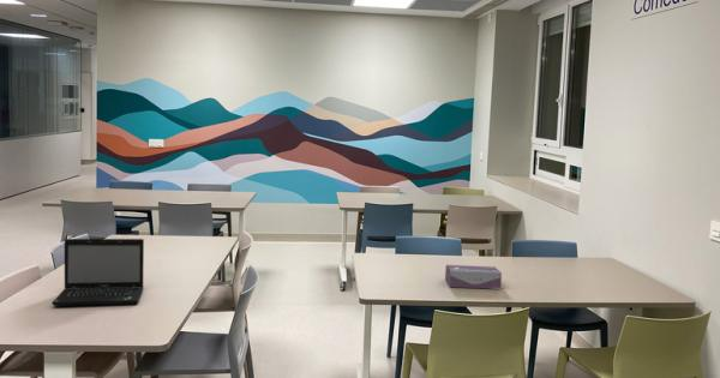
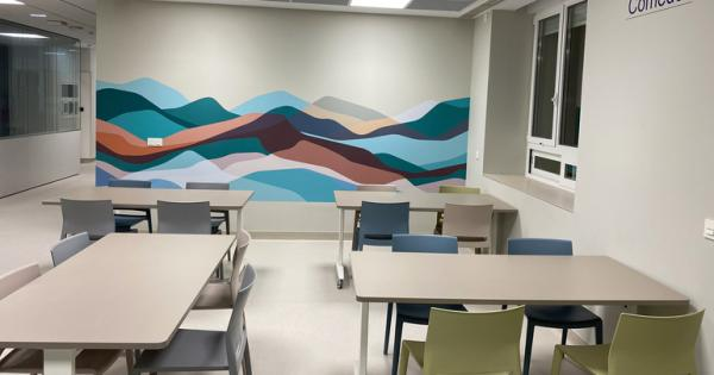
- tissue box [444,264,503,290]
- laptop [50,238,145,307]
